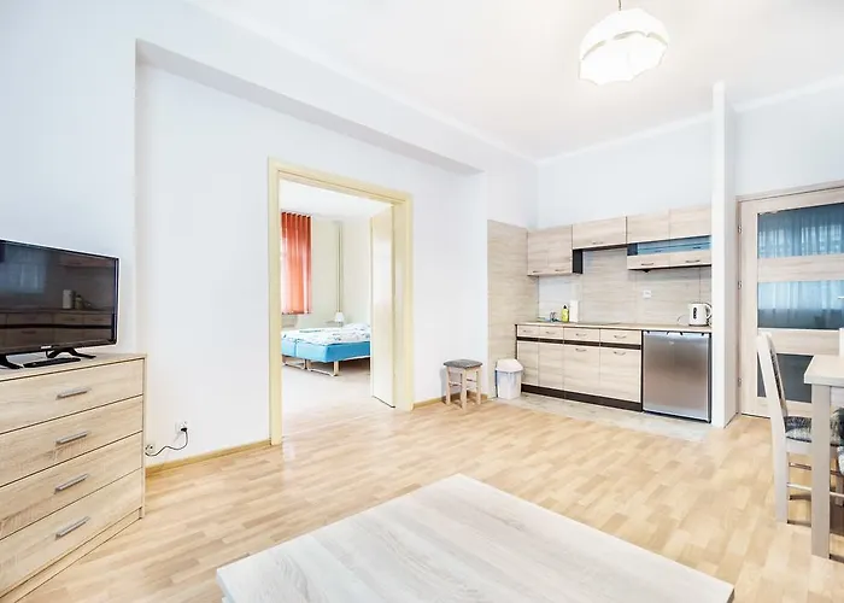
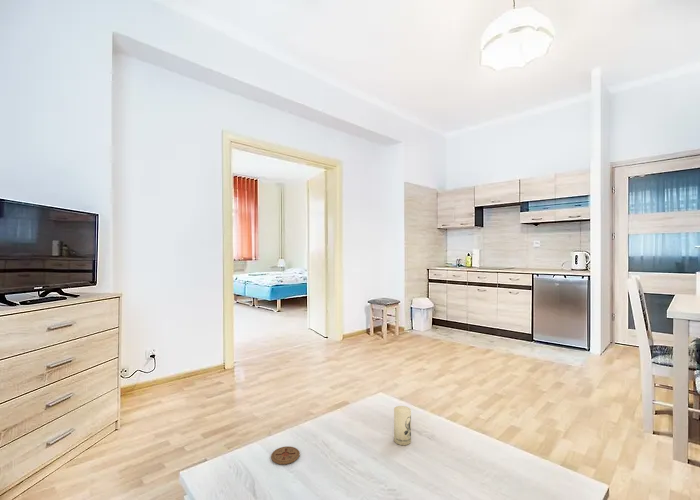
+ coaster [270,445,301,465]
+ candle [393,405,412,446]
